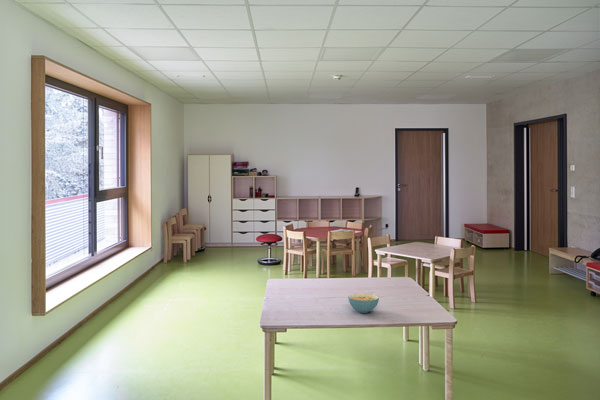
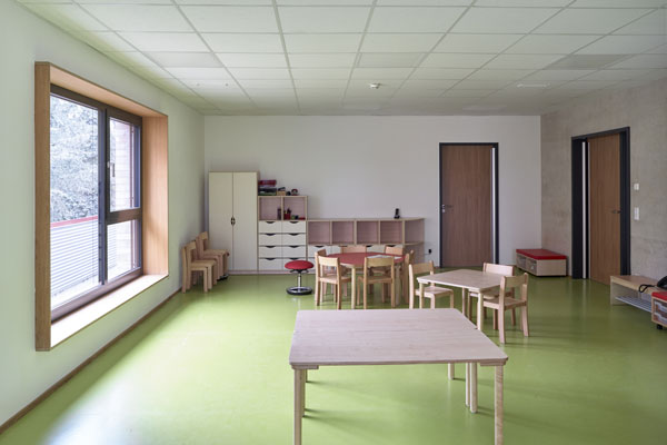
- cereal bowl [347,293,380,314]
